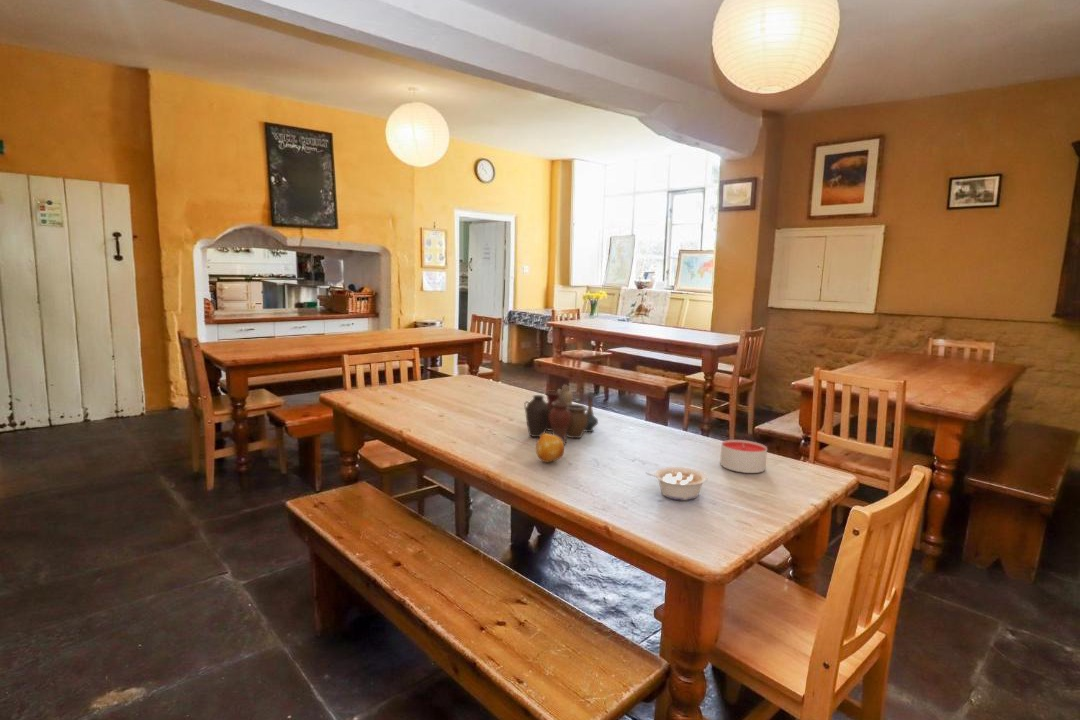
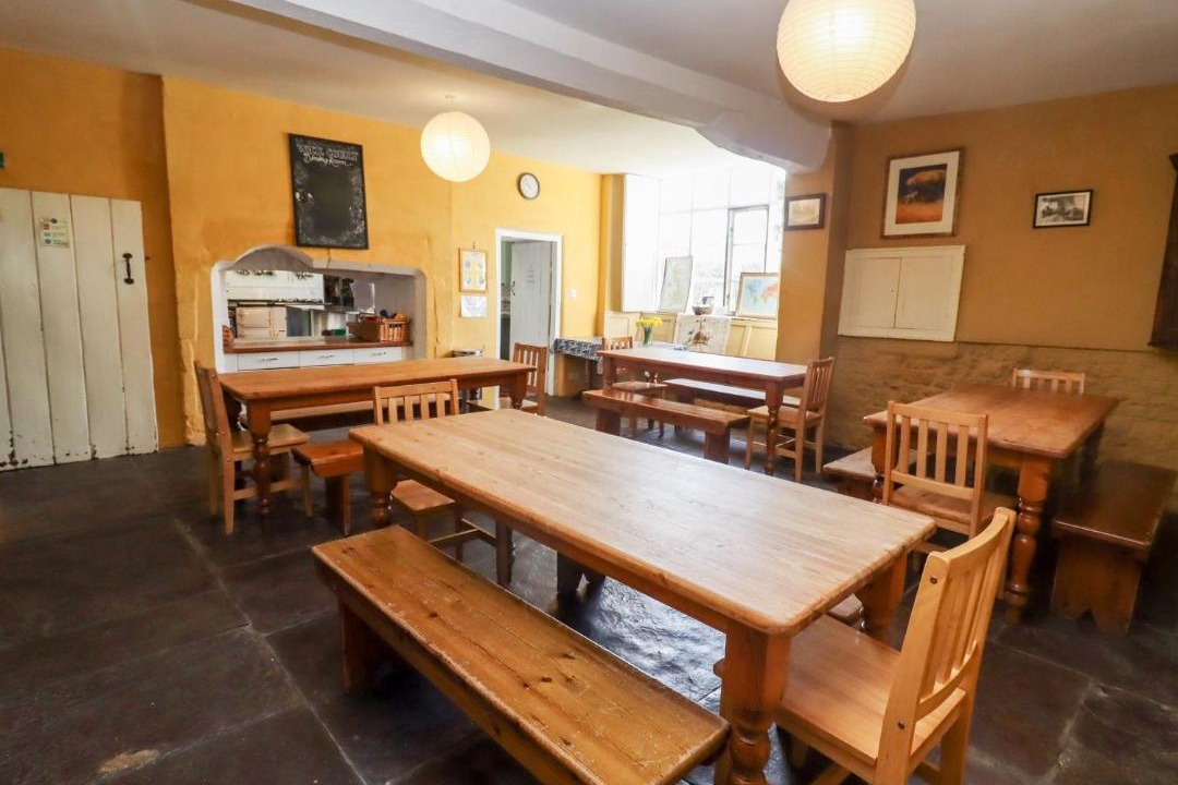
- vase [523,384,599,445]
- candle [719,439,768,474]
- legume [645,466,708,501]
- fruit [535,432,565,463]
